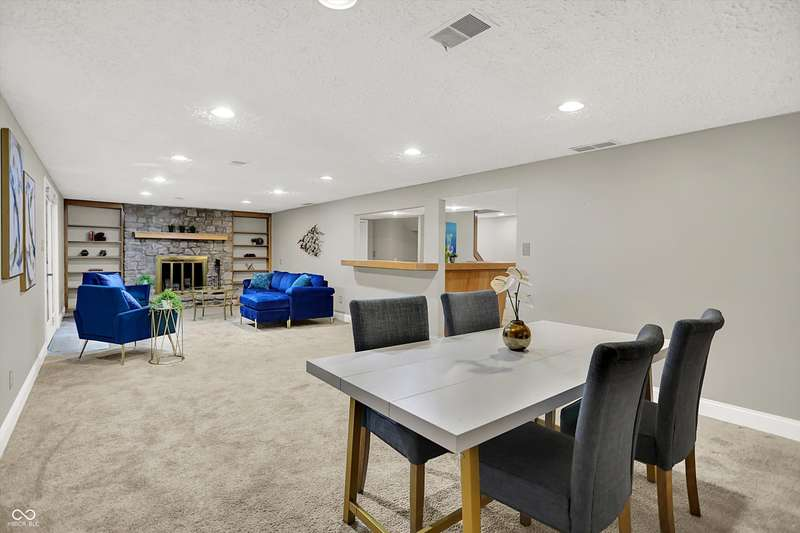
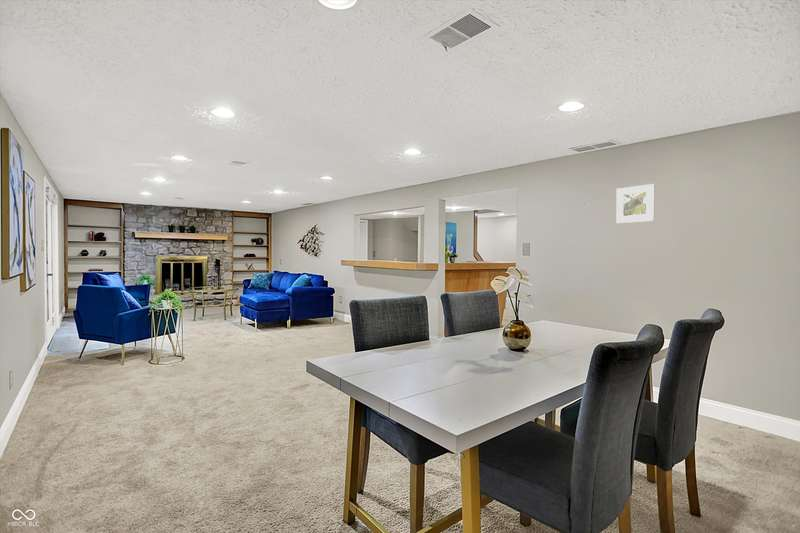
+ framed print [615,183,656,224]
